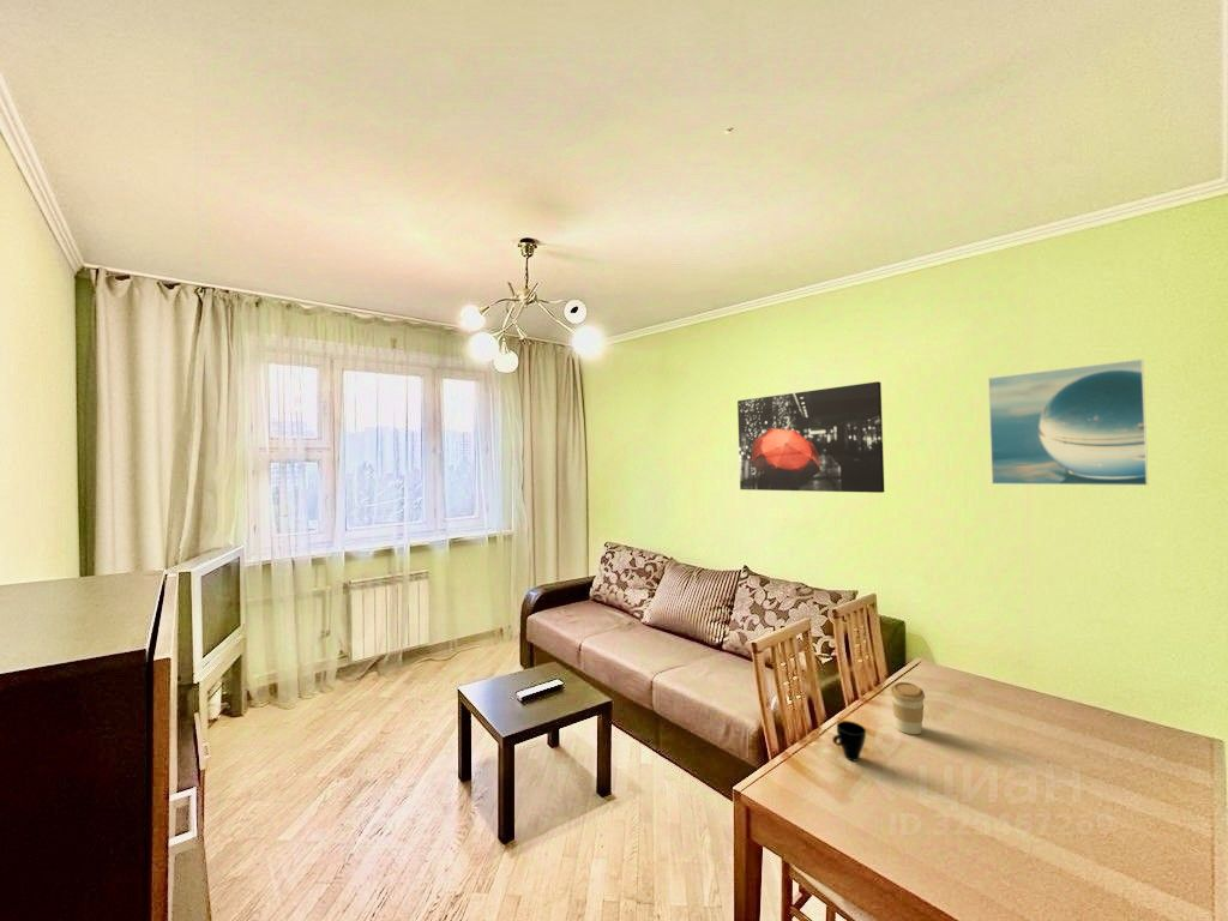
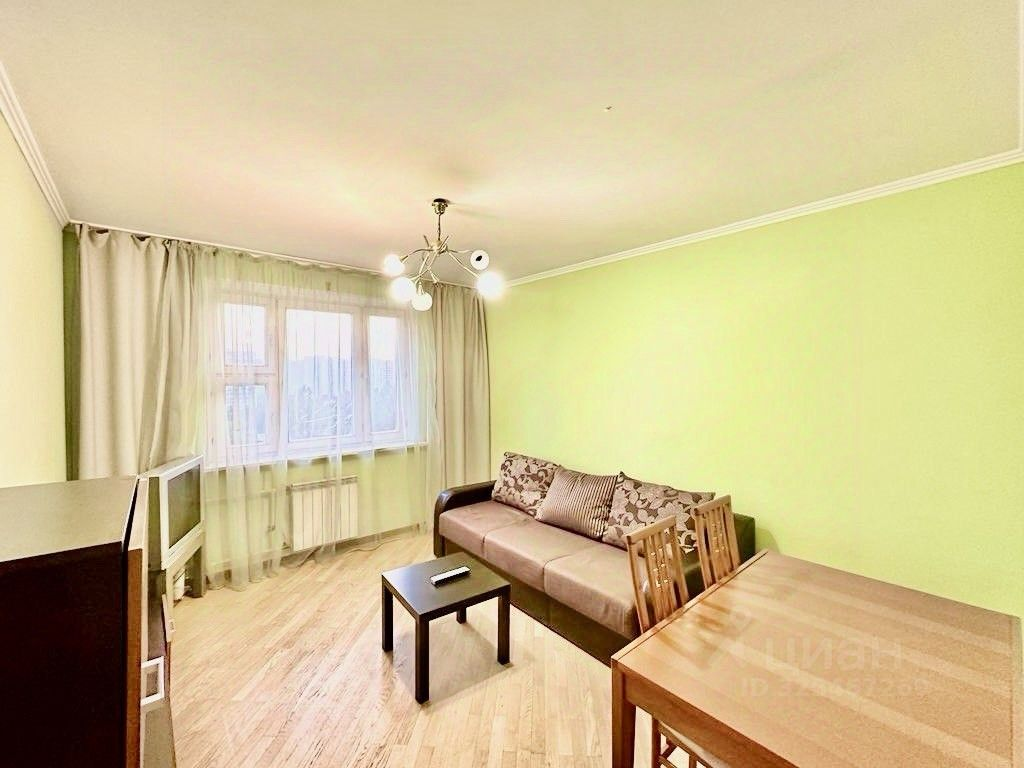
- cup [831,720,867,762]
- coffee cup [889,681,926,735]
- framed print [987,357,1149,487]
- wall art [736,380,885,494]
